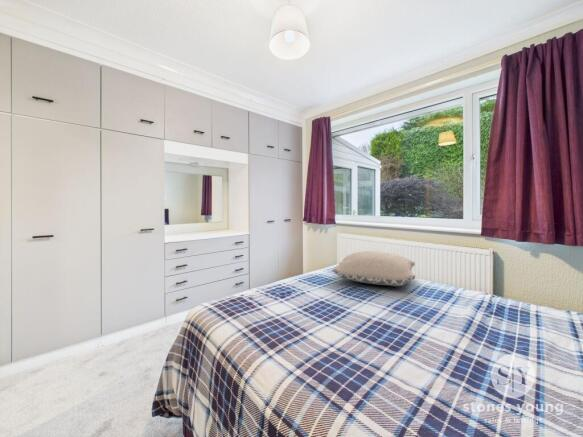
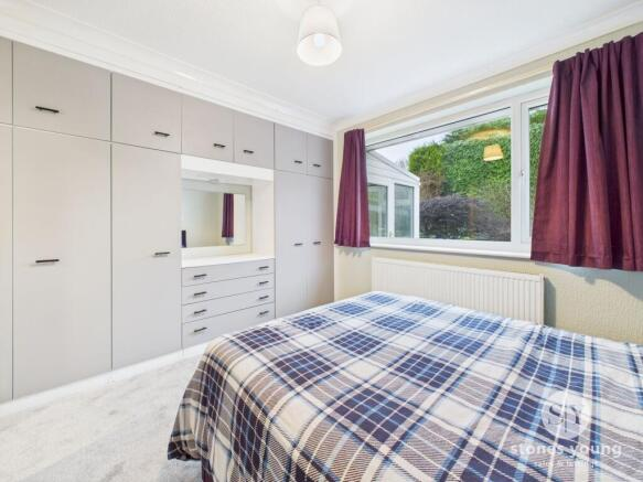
- pillow [332,250,416,287]
